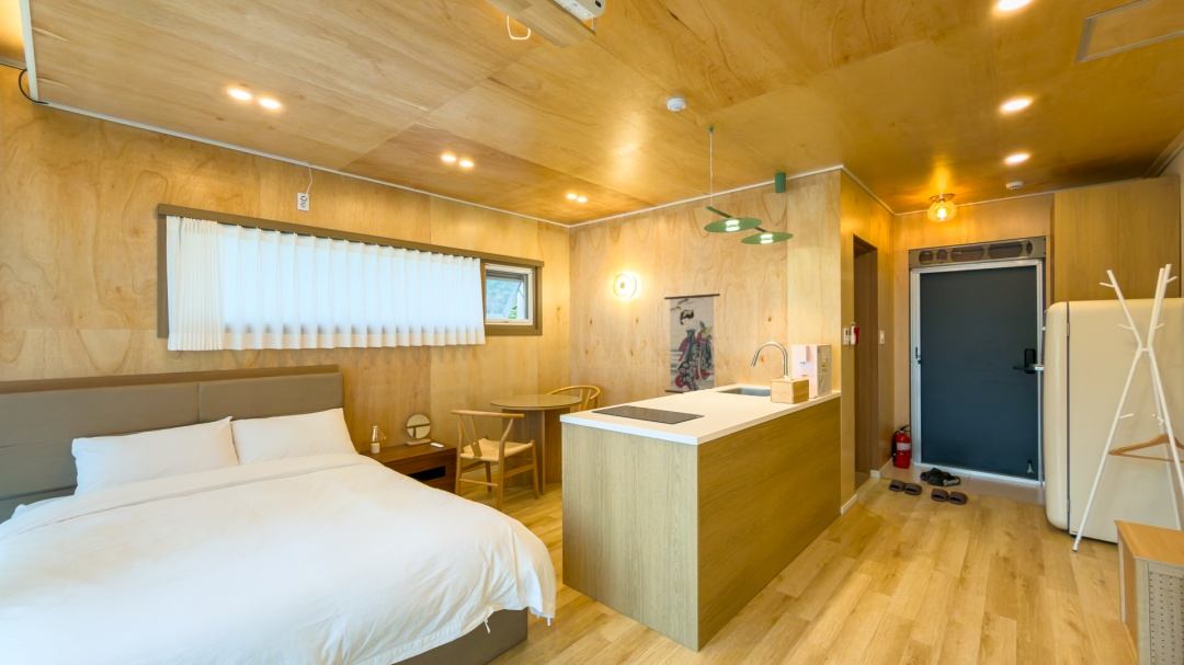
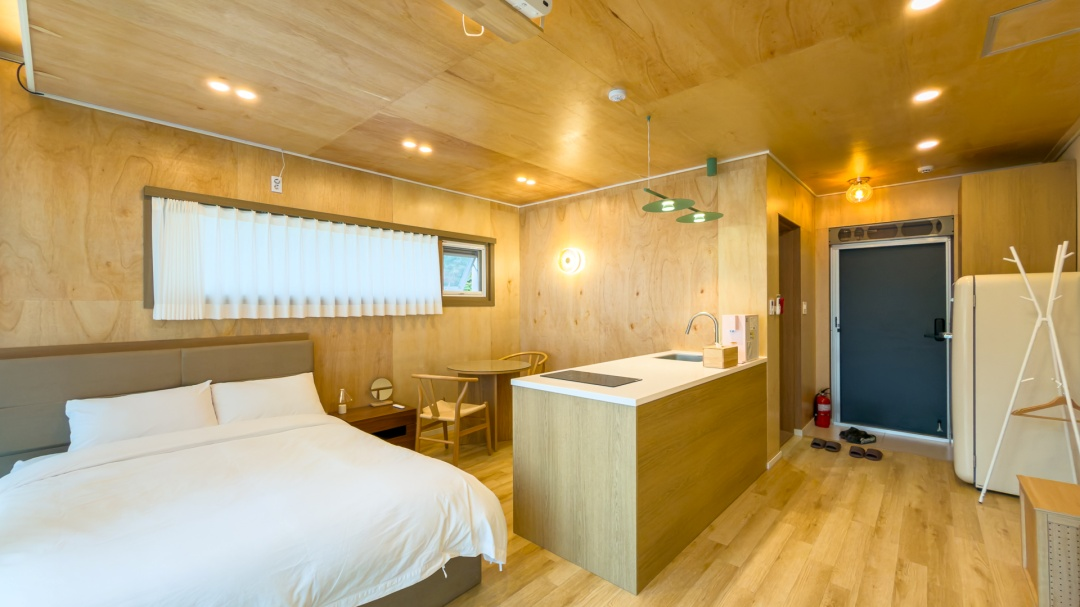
- wall scroll [663,280,721,394]
